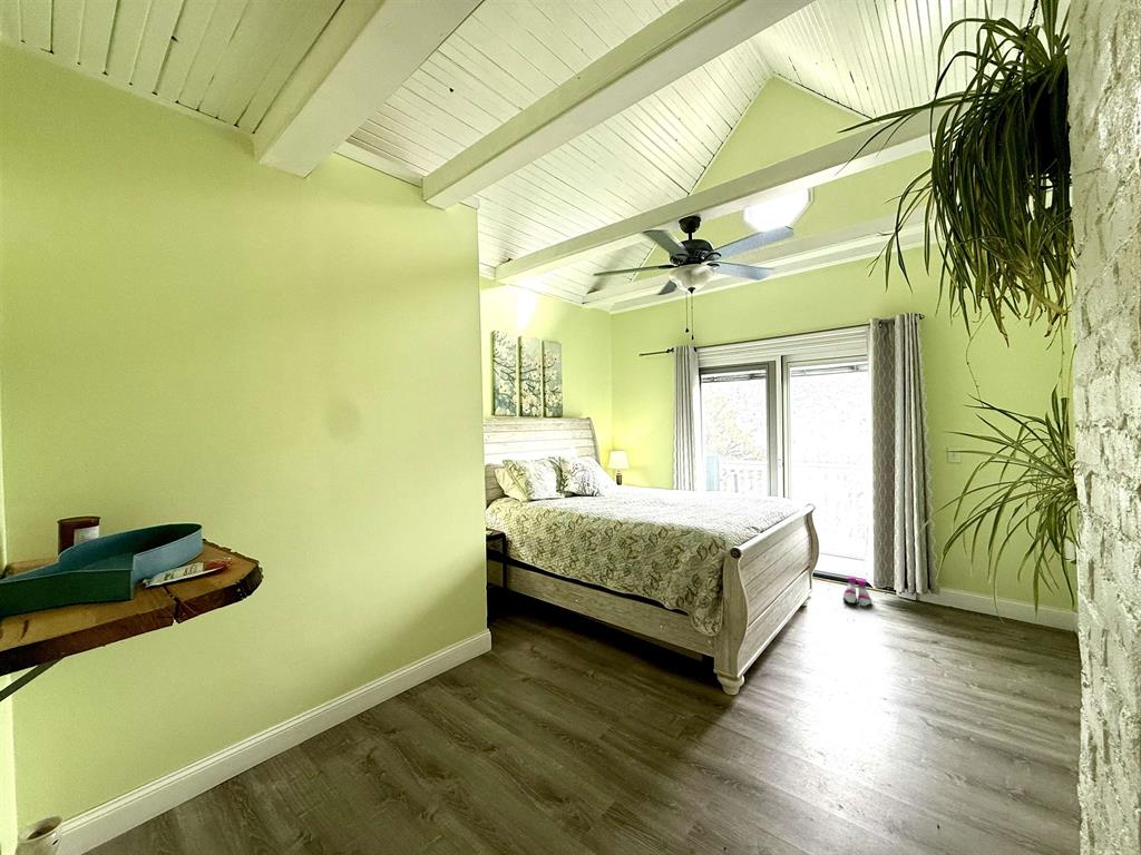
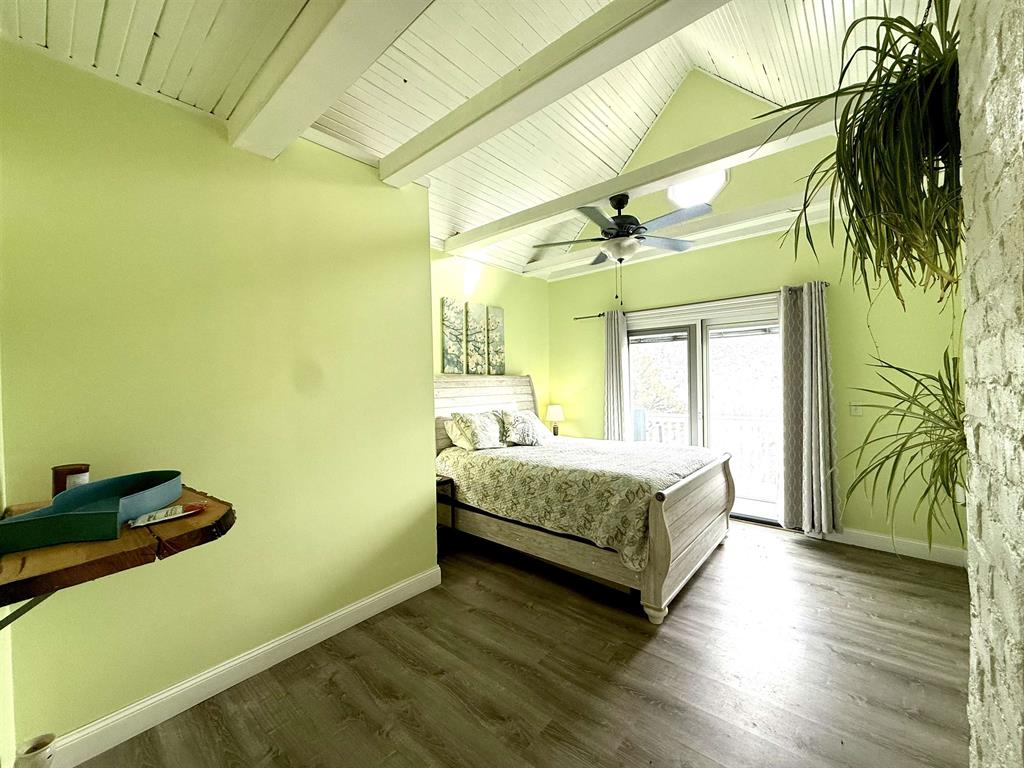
- boots [842,576,874,608]
